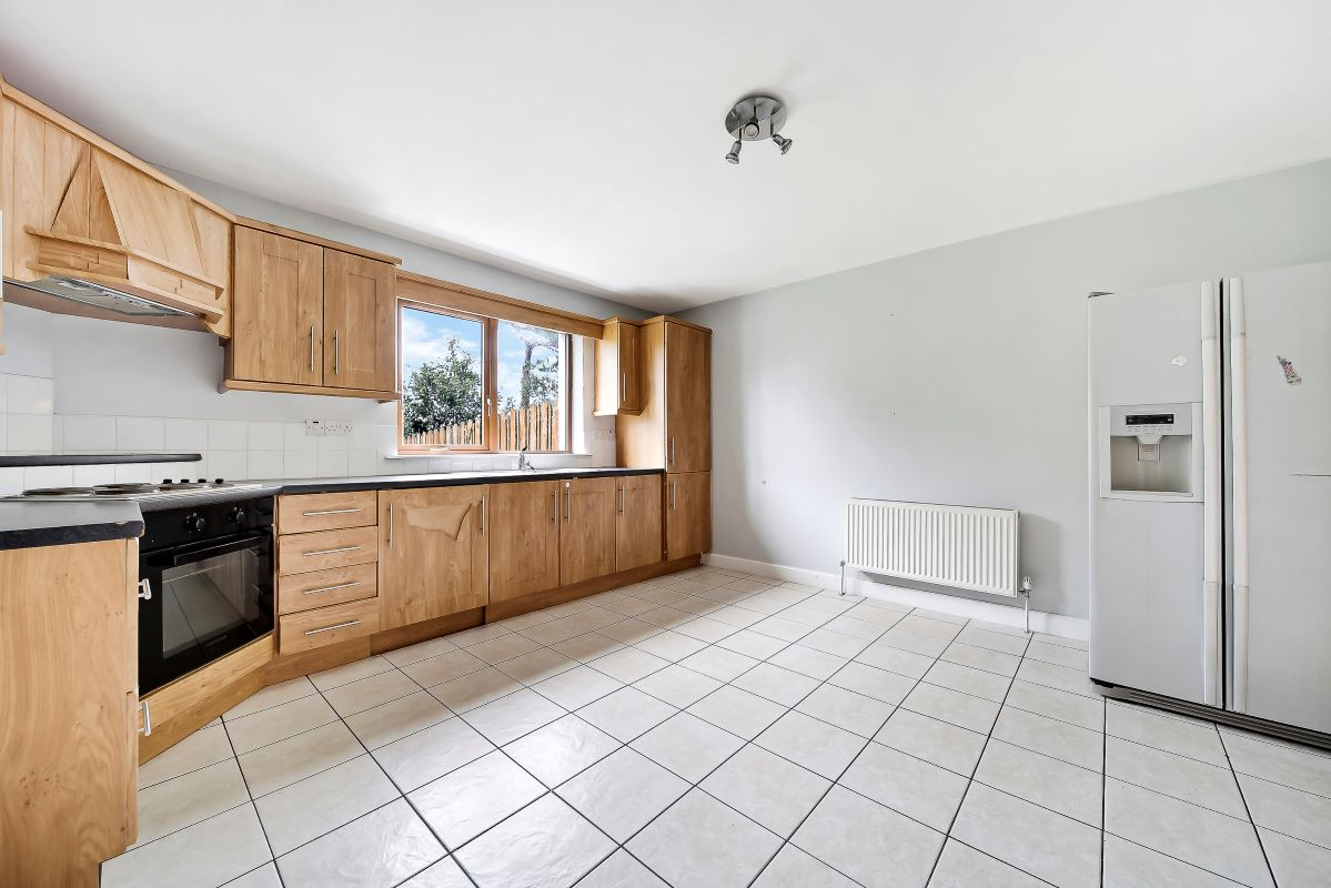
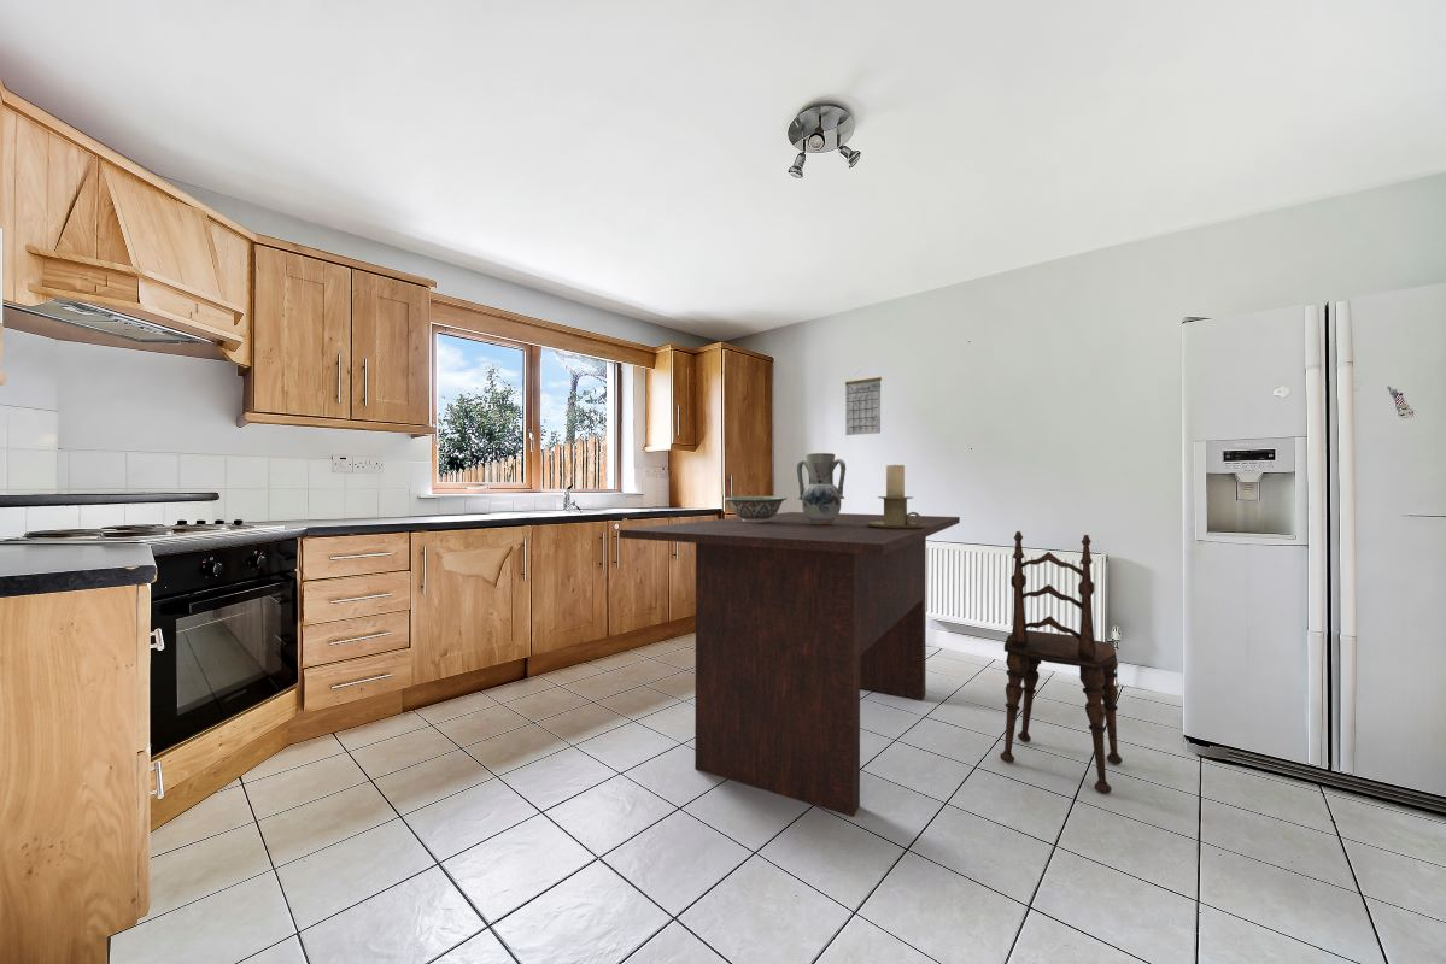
+ dining table [619,511,961,818]
+ calendar [844,370,883,436]
+ vase [796,452,847,524]
+ candle holder [866,464,926,529]
+ decorative bowl [724,495,788,523]
+ dining chair [999,530,1124,794]
